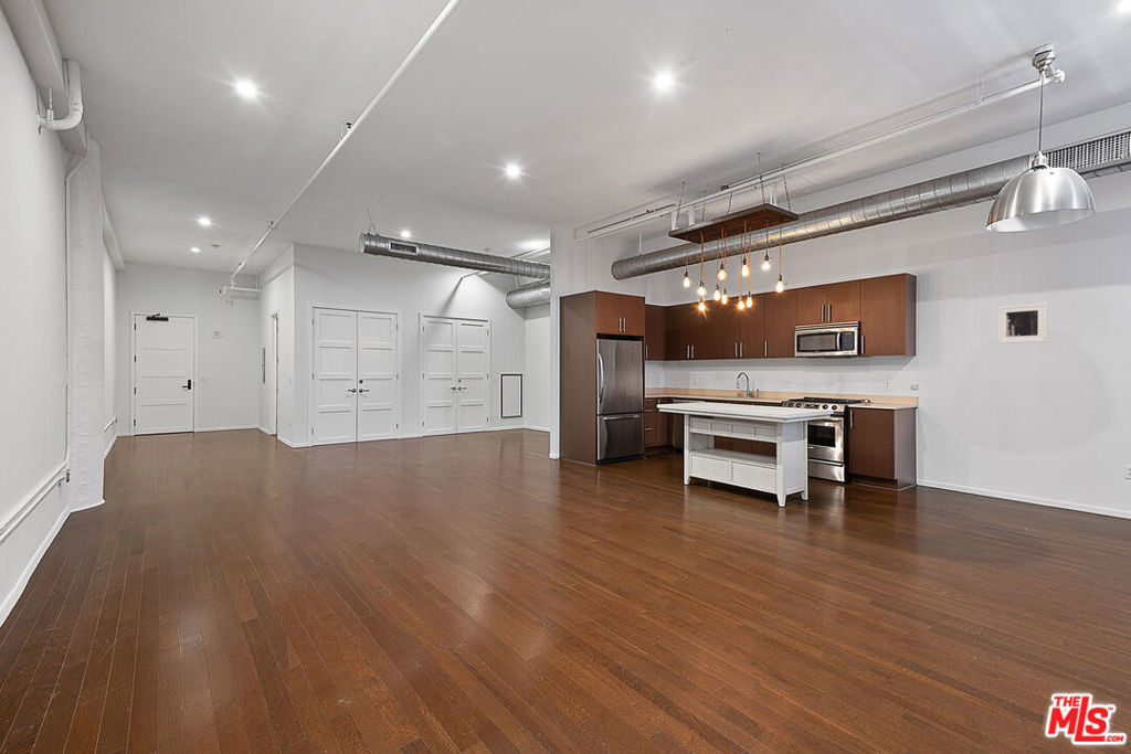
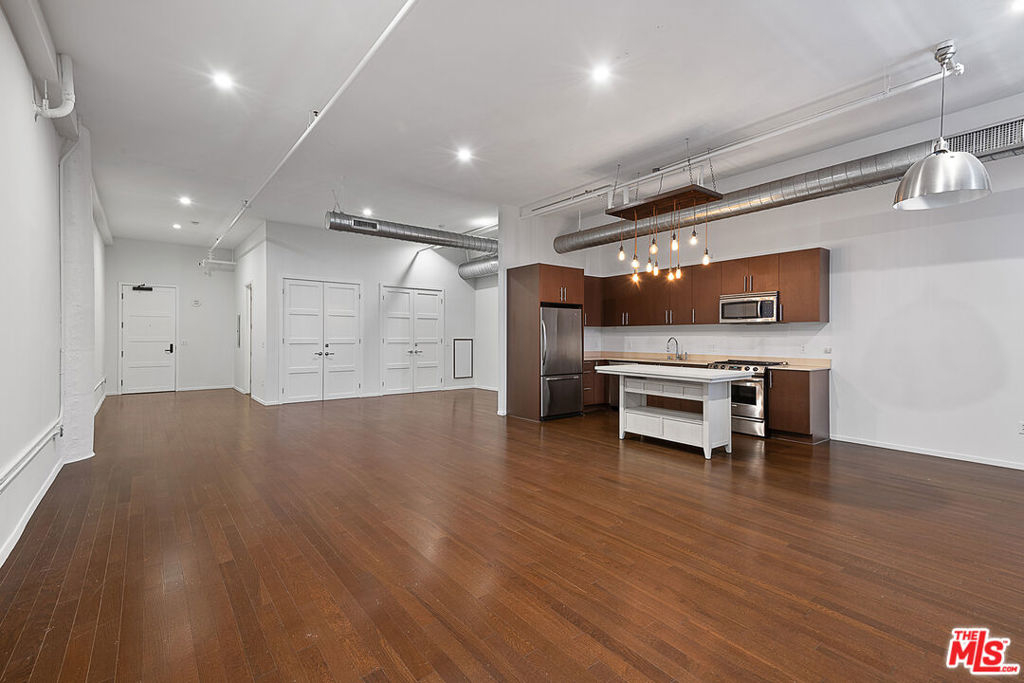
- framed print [997,301,1048,344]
